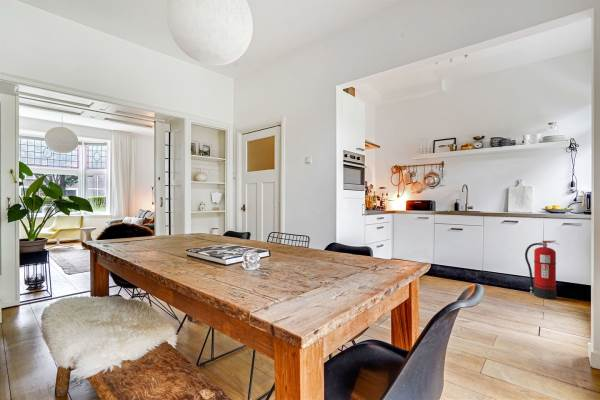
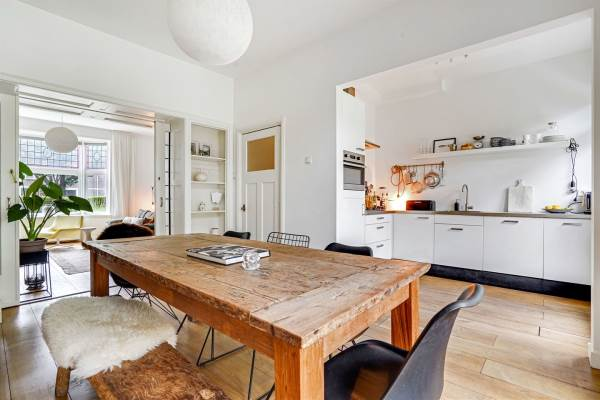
- fire extinguisher [524,240,559,300]
